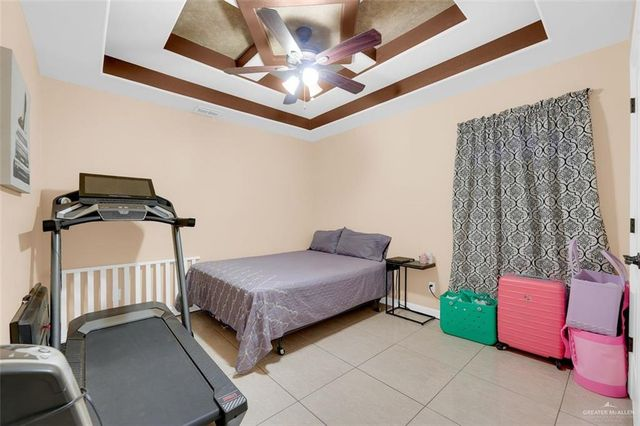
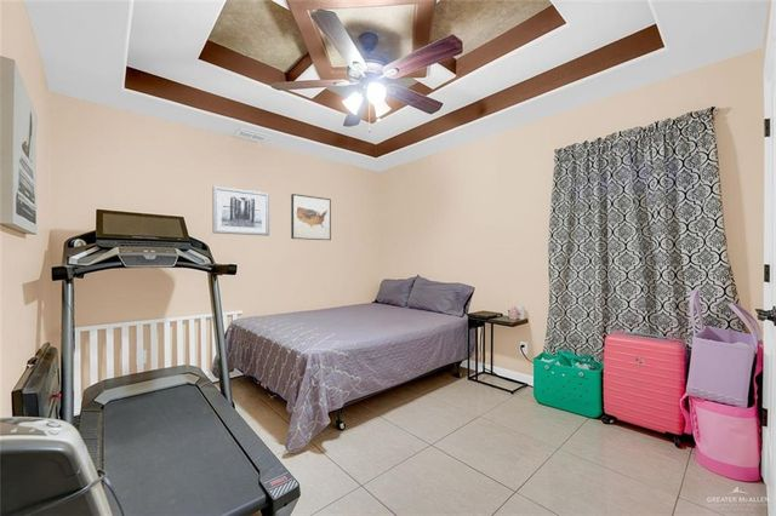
+ wall art [290,193,332,241]
+ wall art [211,185,270,237]
